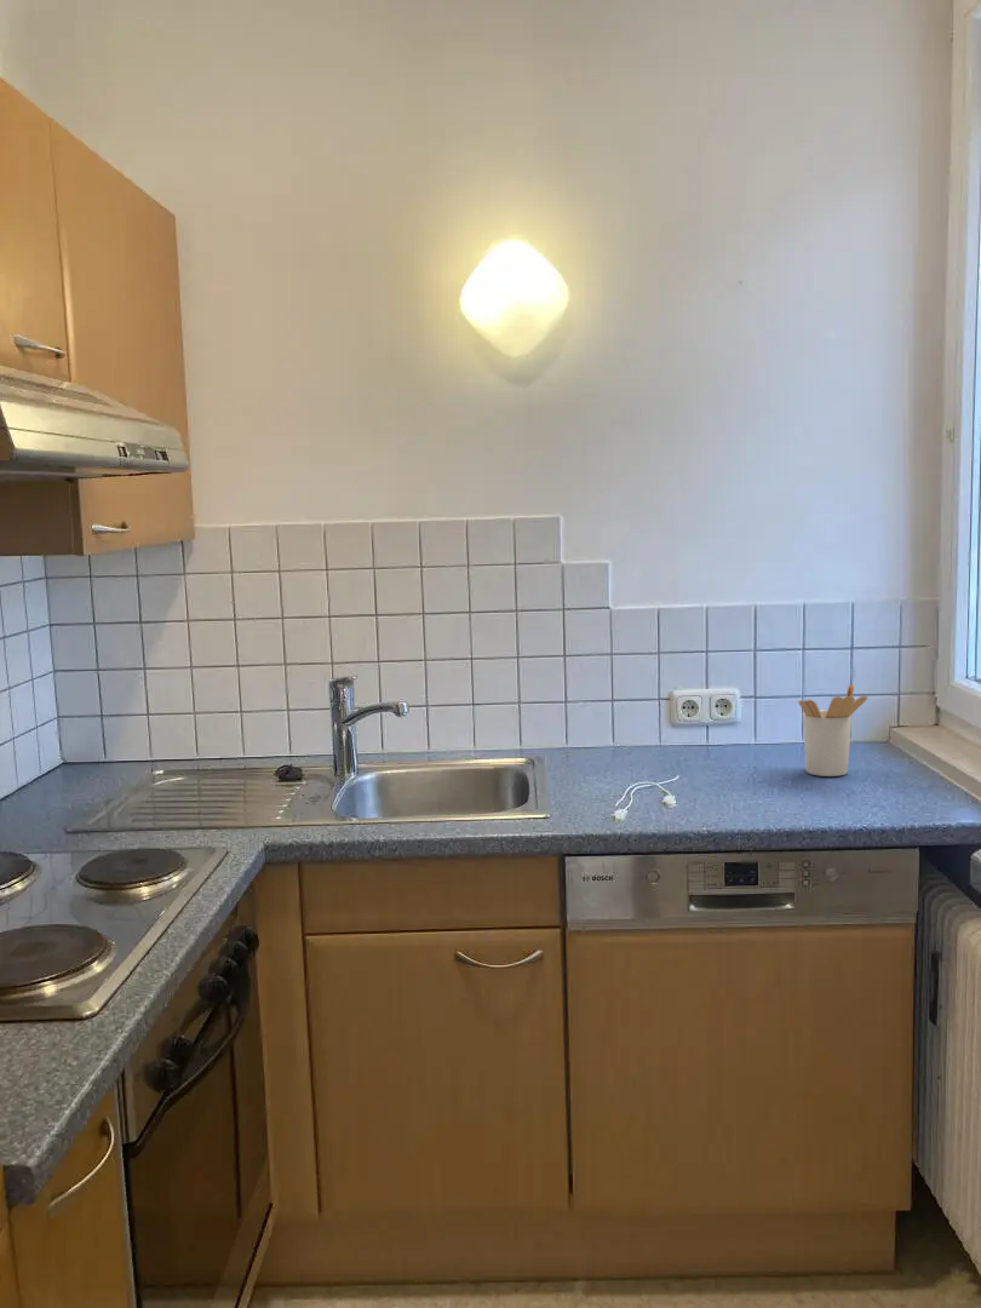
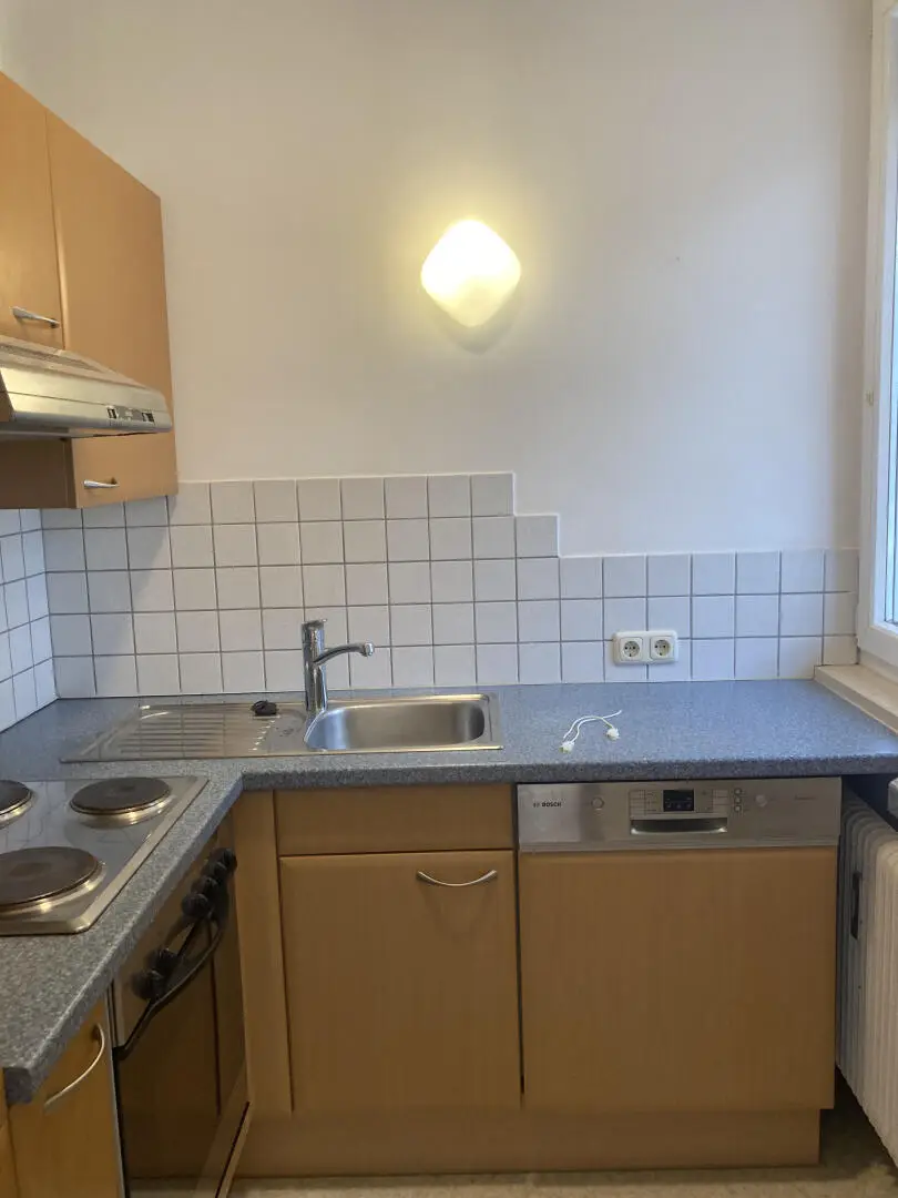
- utensil holder [798,683,870,778]
